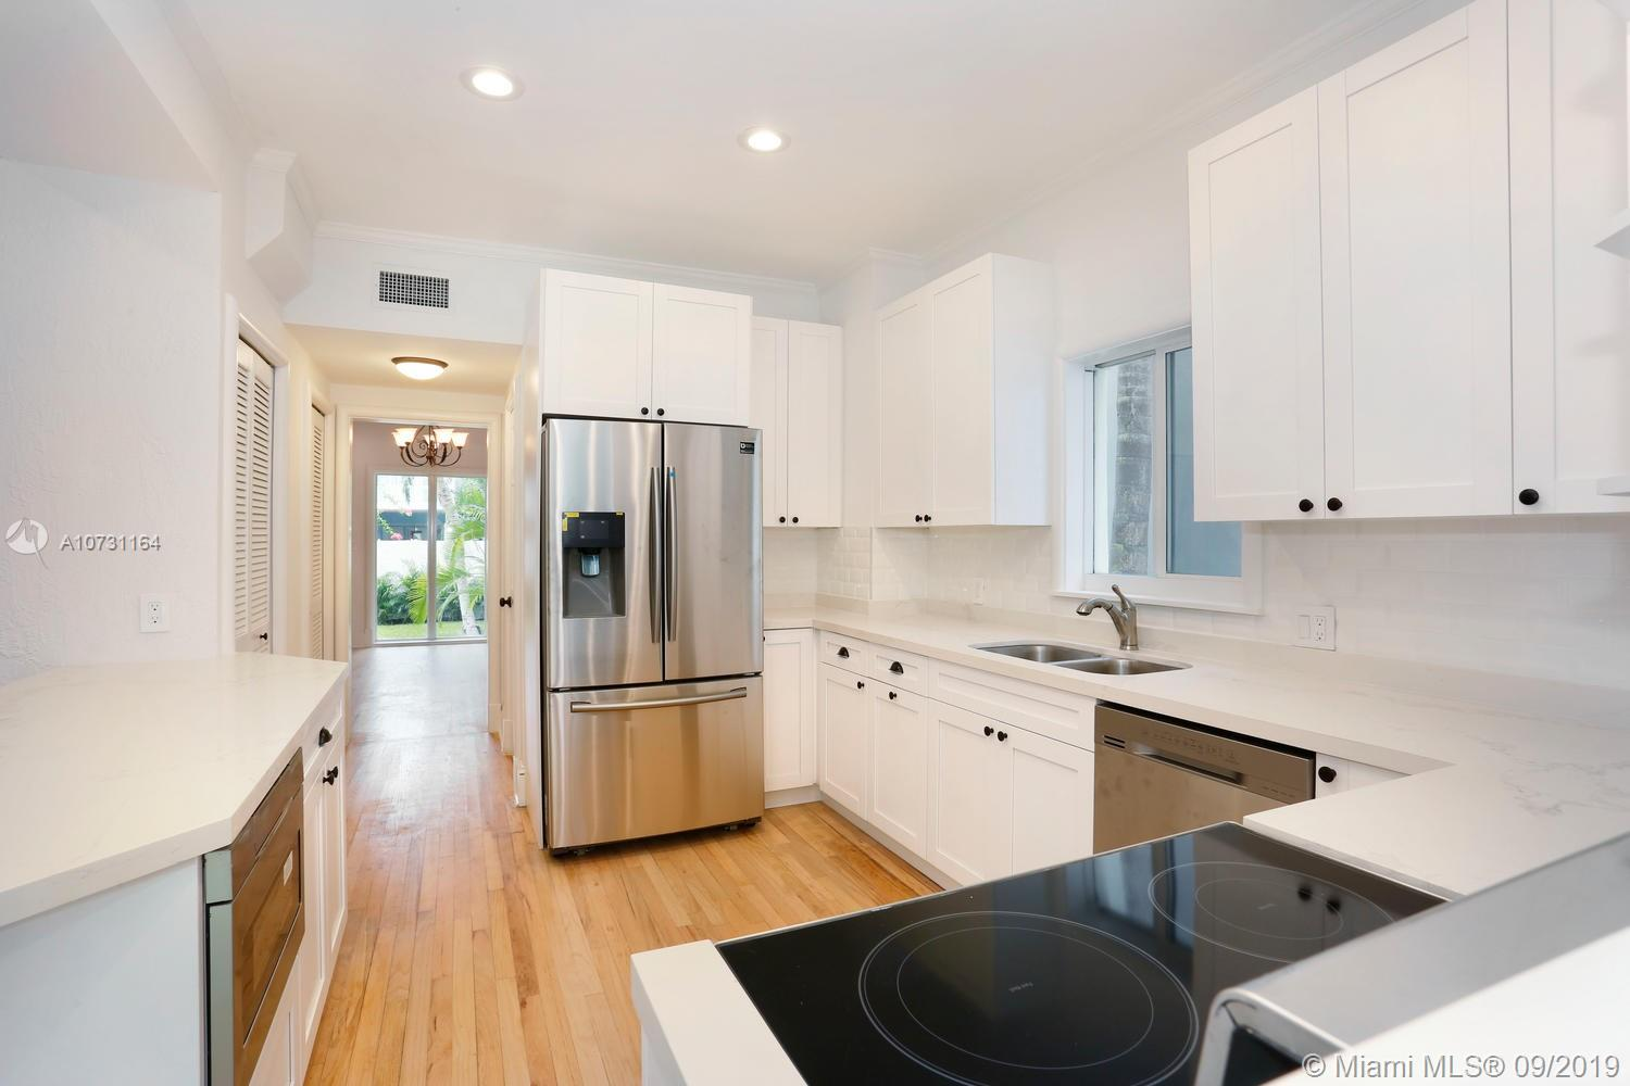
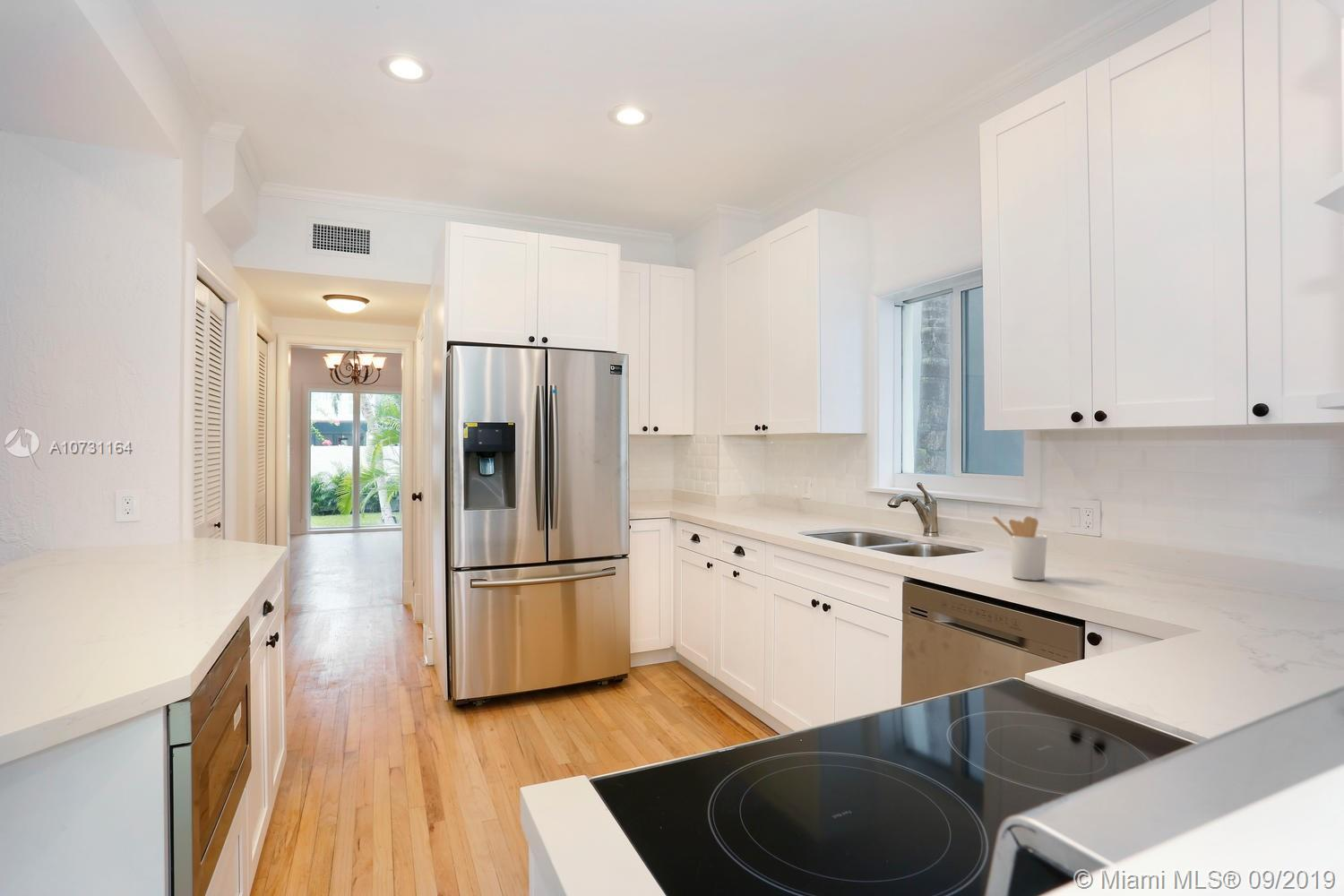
+ utensil holder [991,515,1048,582]
